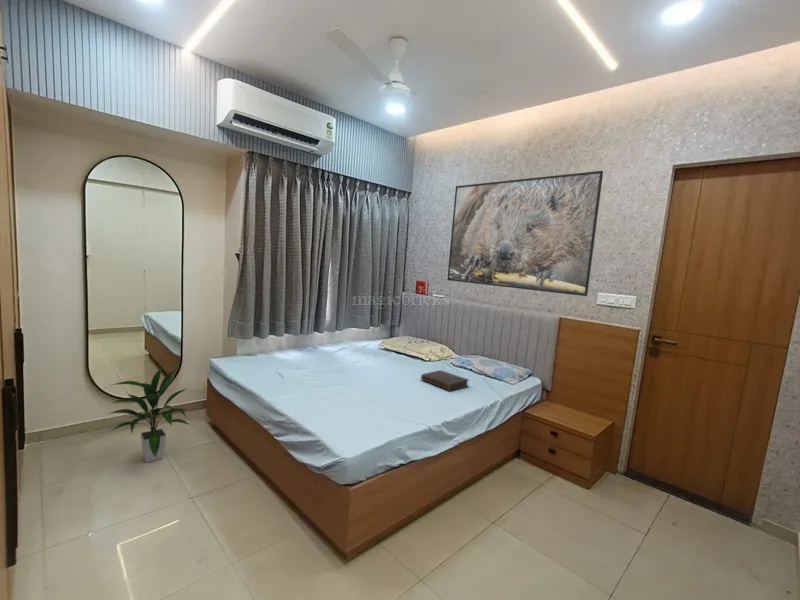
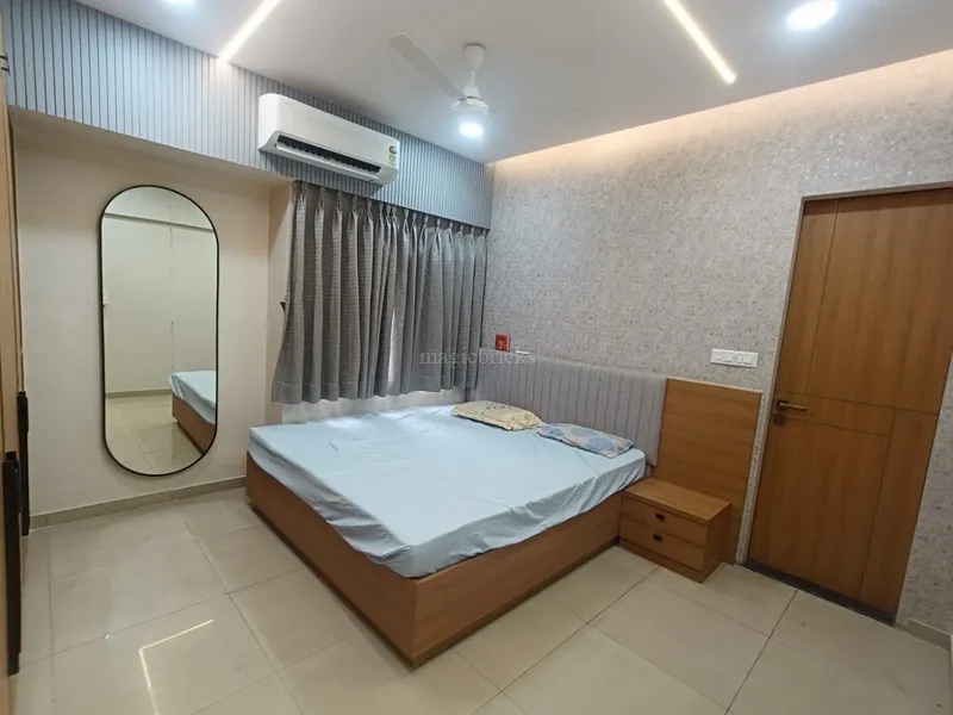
- book [420,369,470,392]
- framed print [446,170,604,297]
- indoor plant [107,366,191,463]
